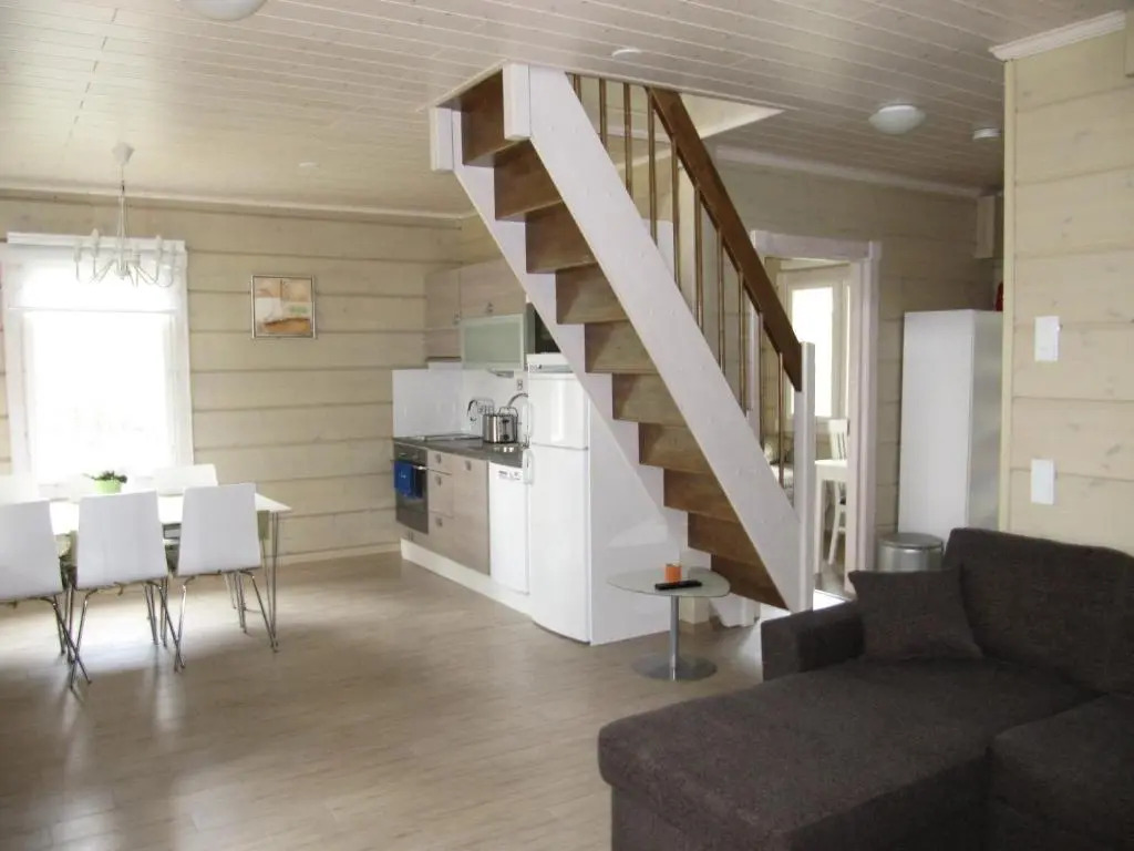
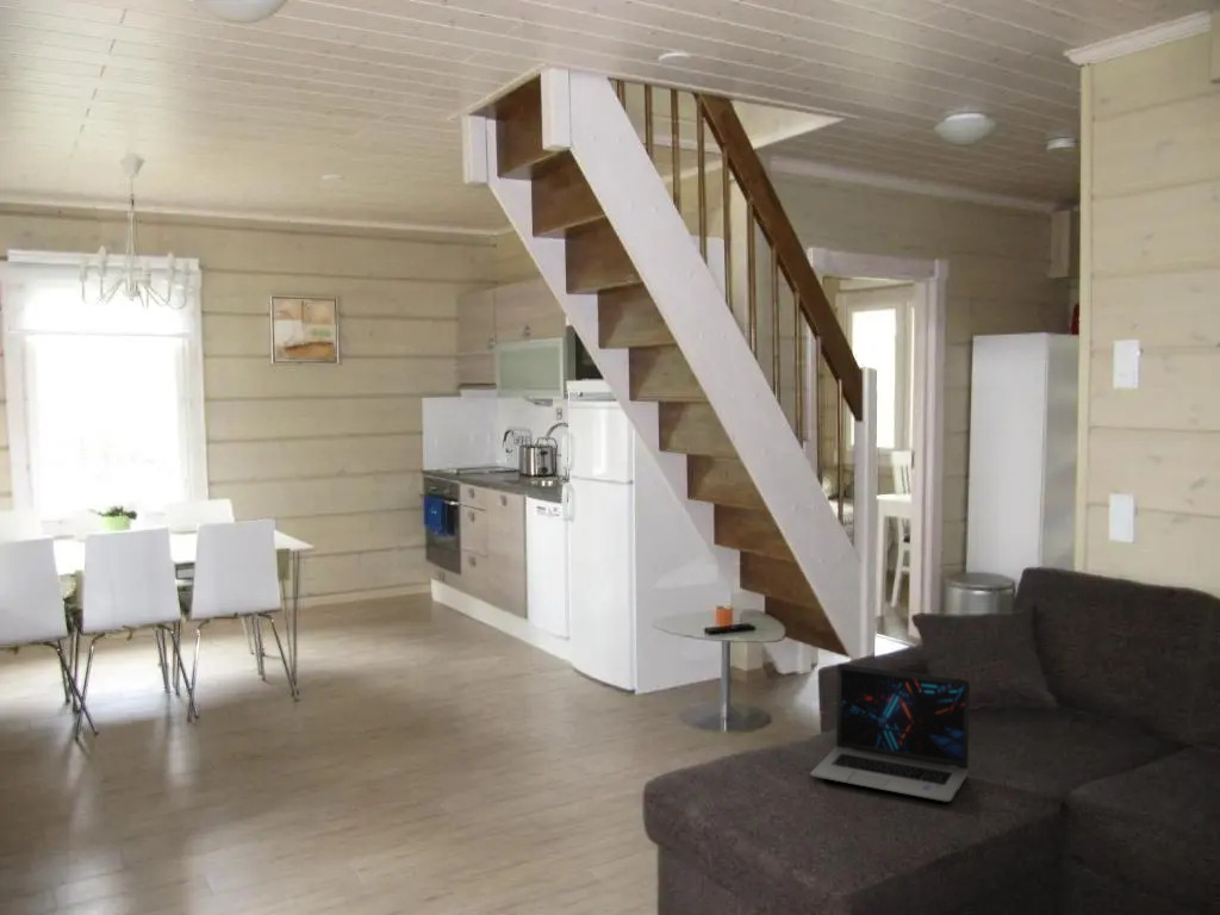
+ laptop [809,662,971,803]
